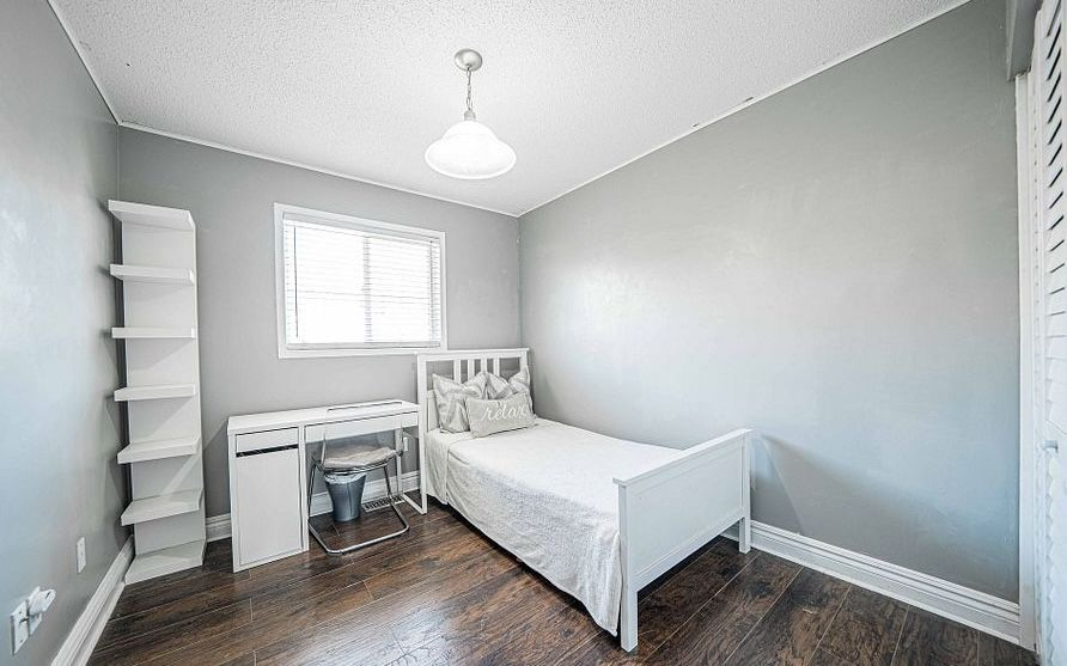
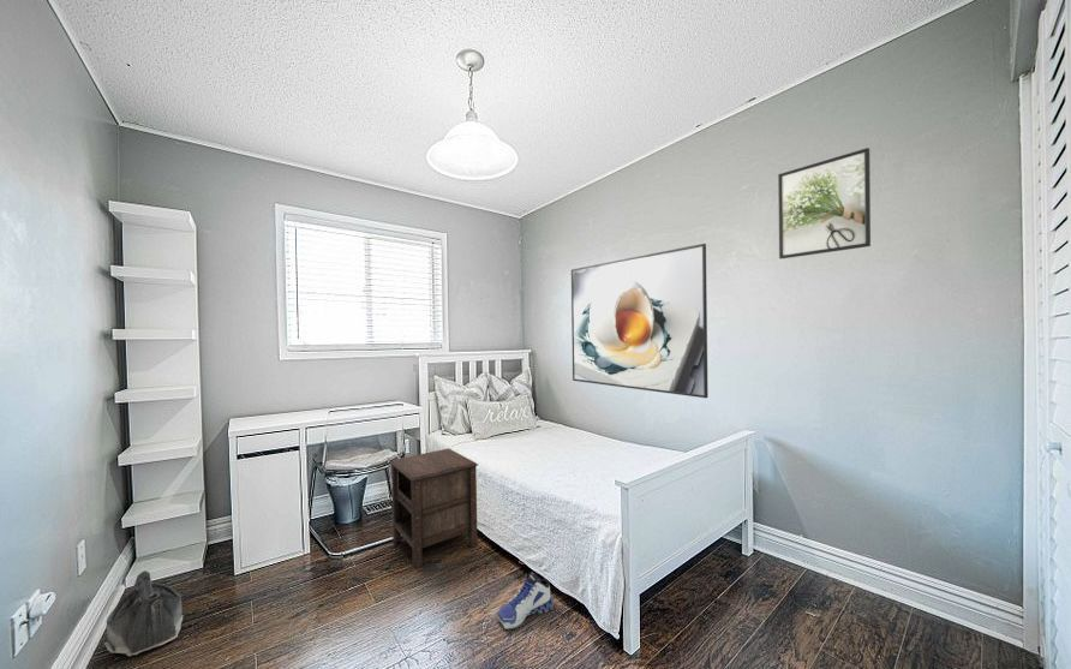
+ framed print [777,147,872,259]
+ sneaker [496,572,555,631]
+ nightstand [388,447,479,569]
+ saddlebag [103,569,185,657]
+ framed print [570,243,710,399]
